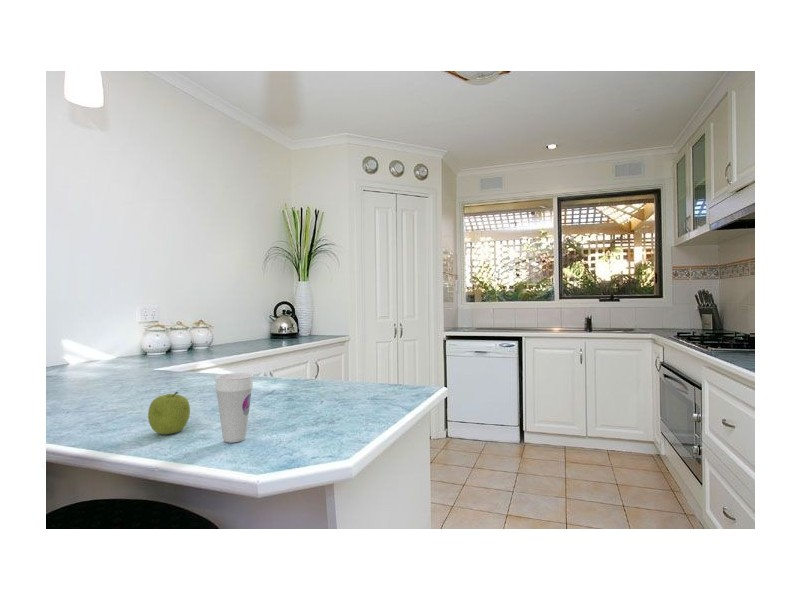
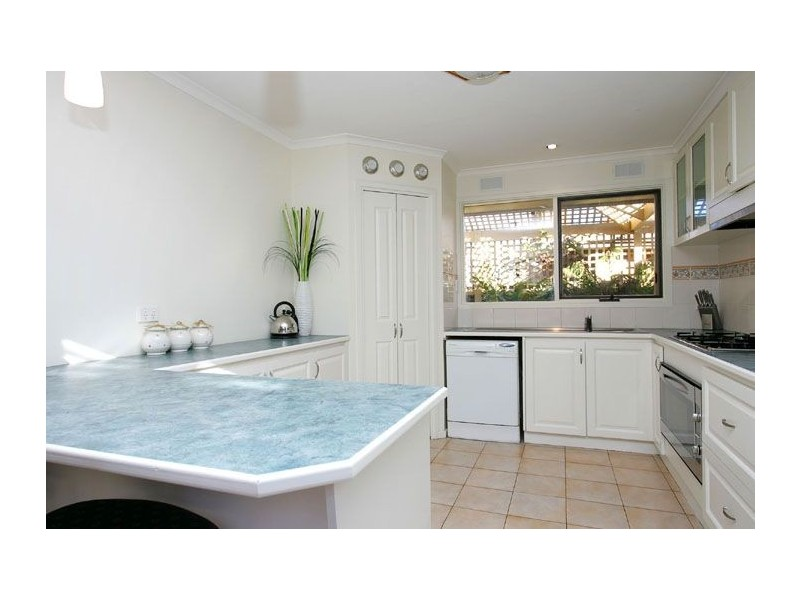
- cup [214,372,254,443]
- fruit [147,391,191,435]
